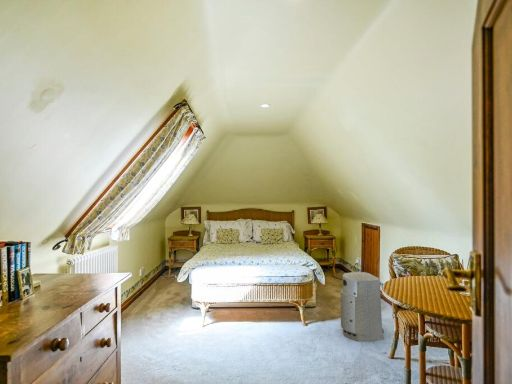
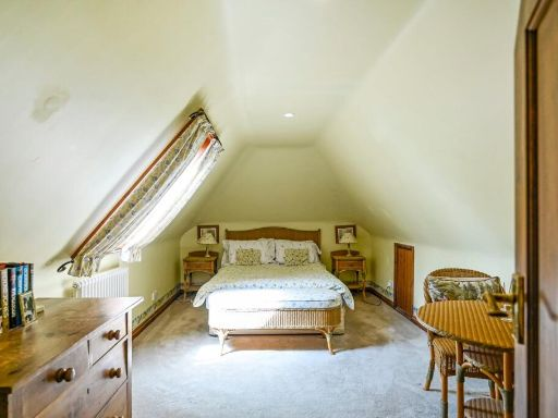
- air purifier [340,271,385,343]
